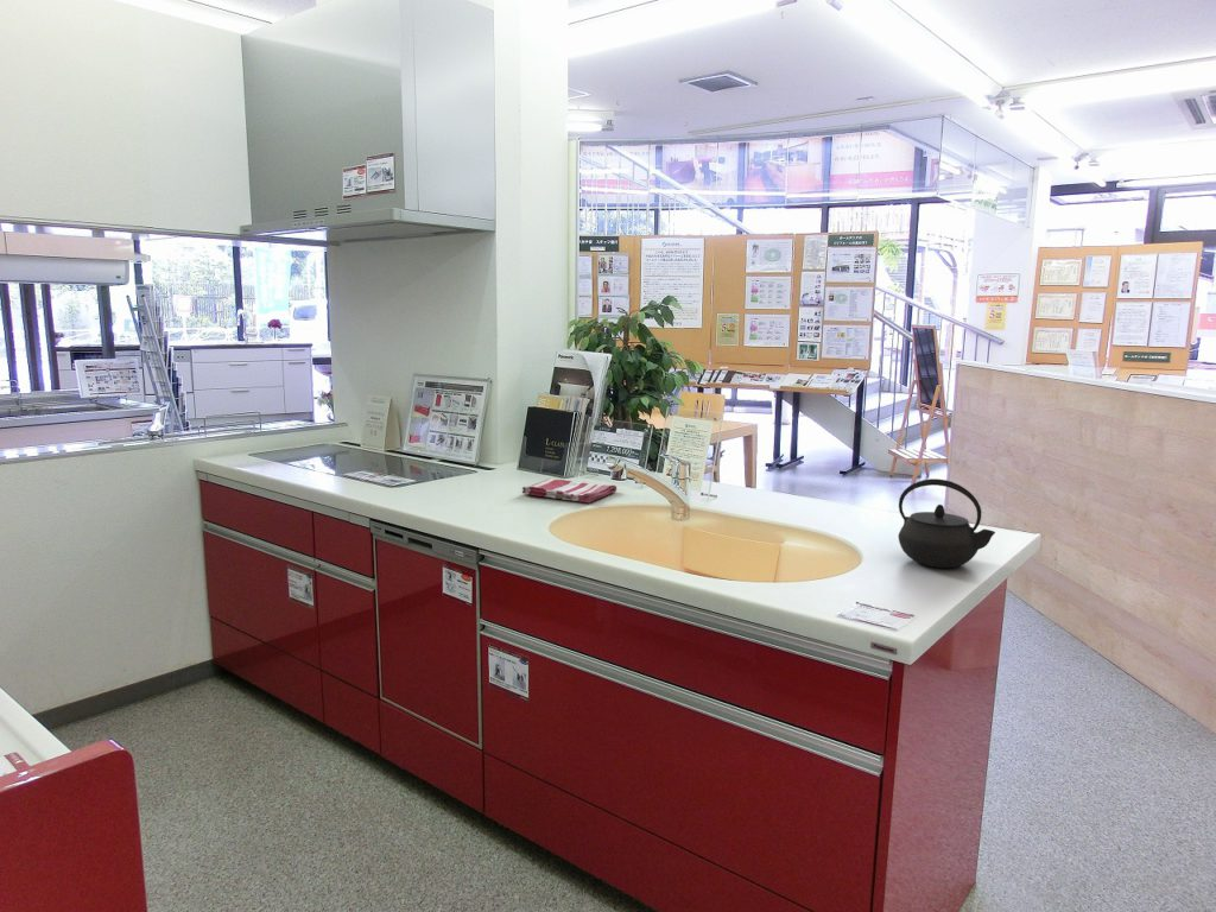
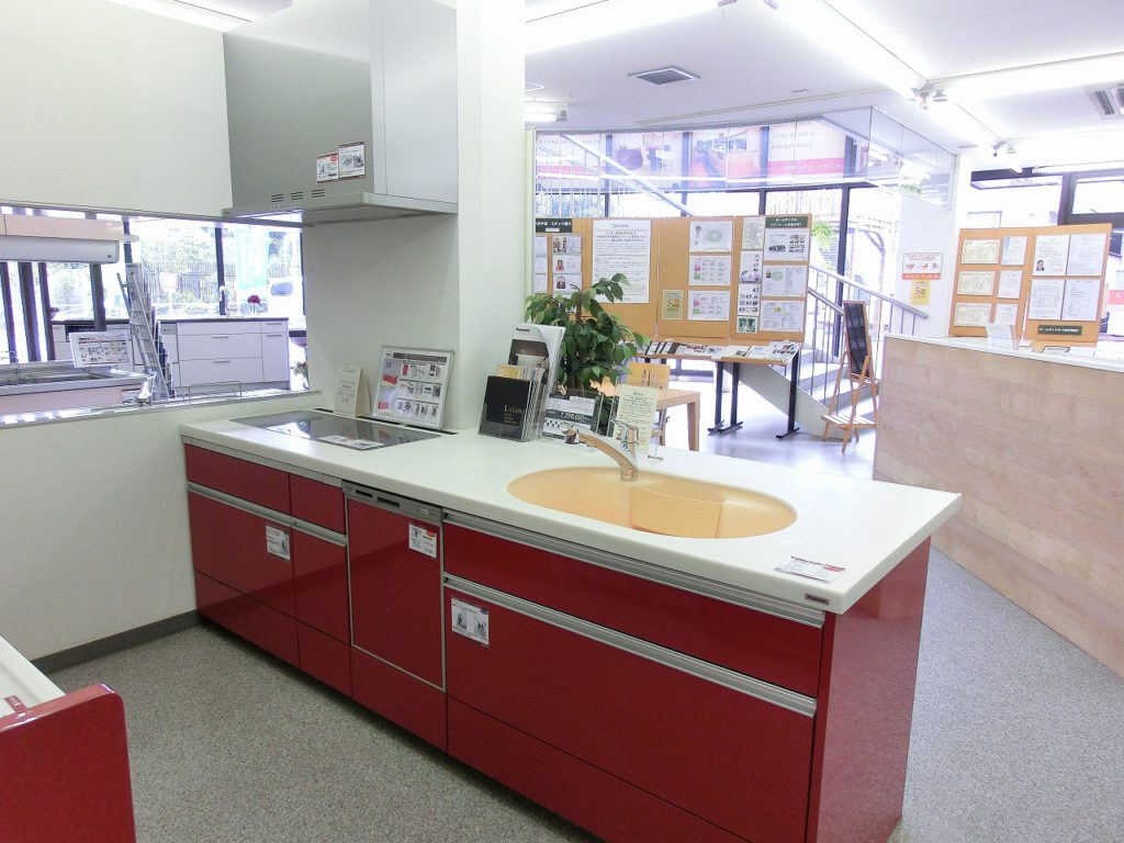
- kettle [897,477,996,569]
- dish towel [521,477,618,504]
